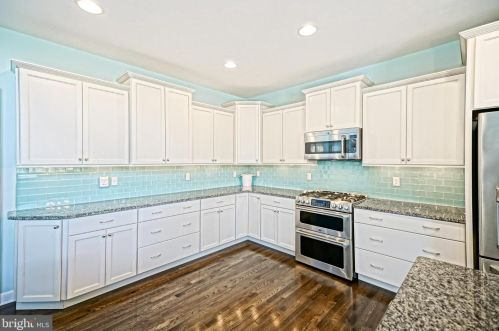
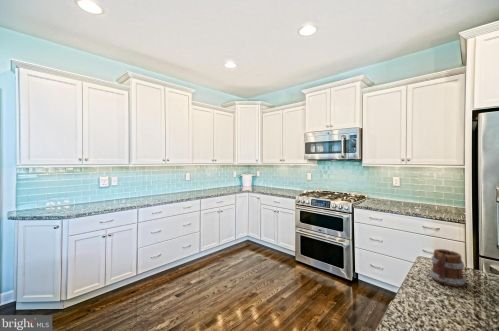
+ mug [428,248,467,288]
